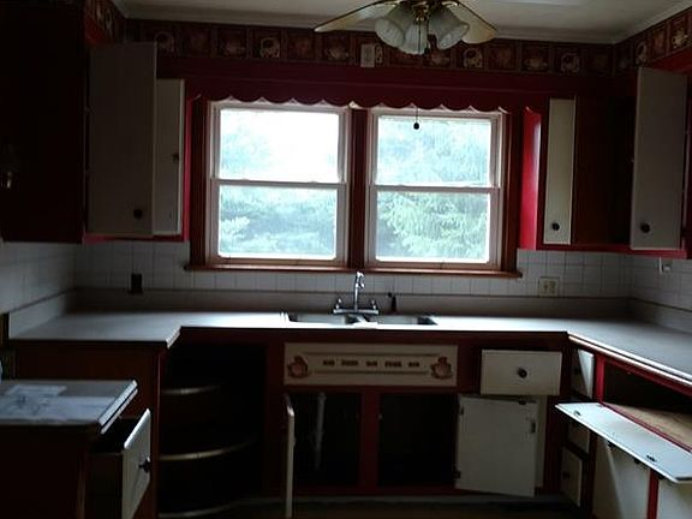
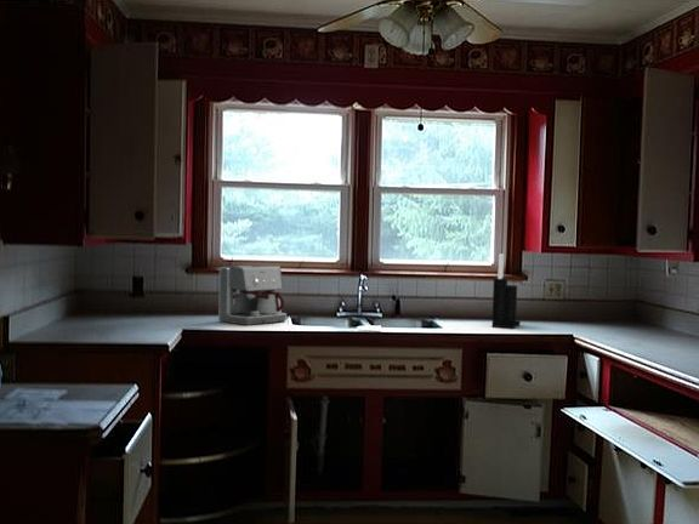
+ knife block [491,252,522,330]
+ coffee maker [217,263,288,326]
